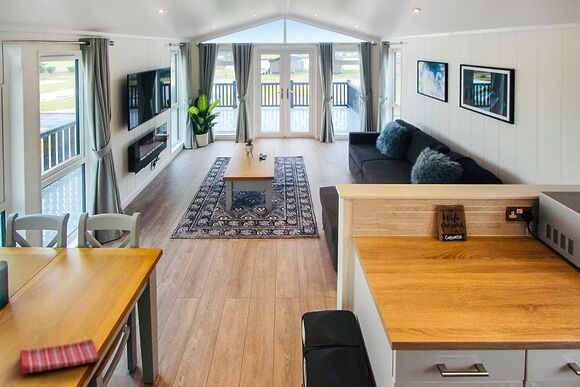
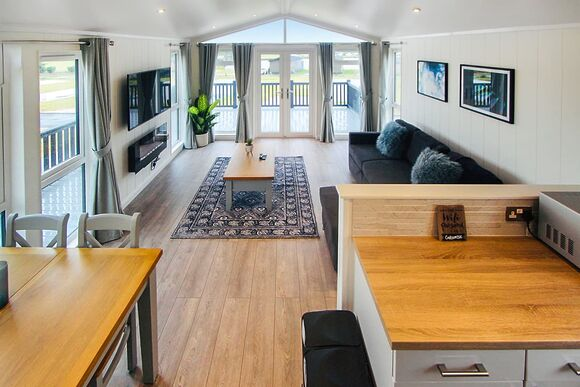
- dish towel [19,338,101,375]
